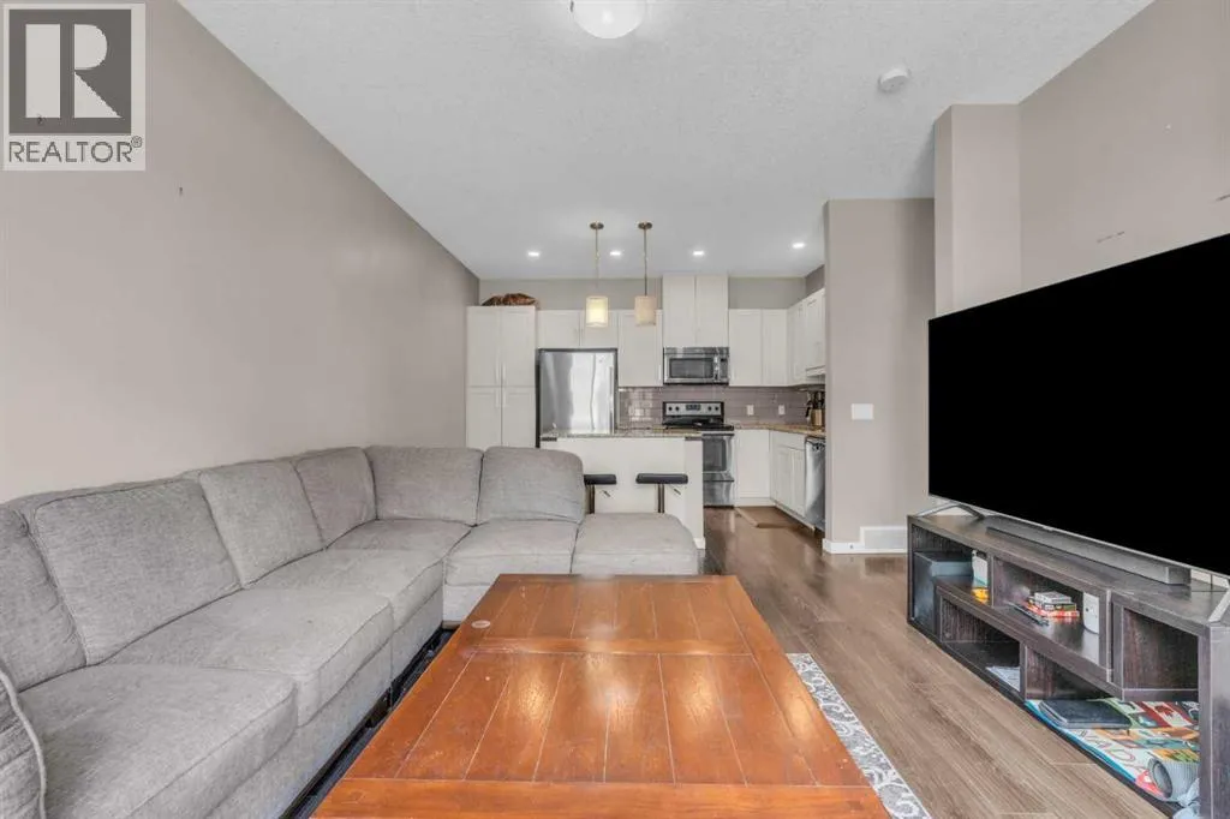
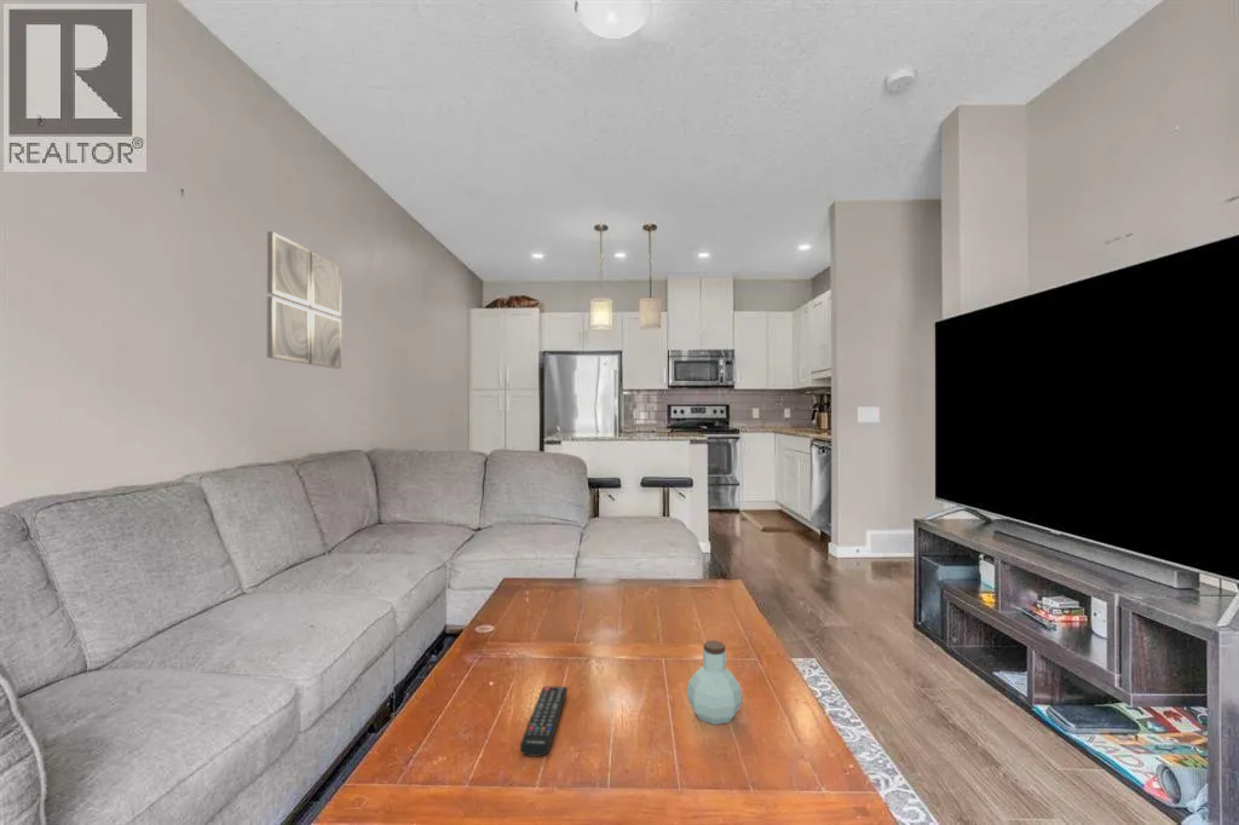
+ wall art [266,230,342,370]
+ jar [686,639,744,726]
+ remote control [519,685,569,757]
